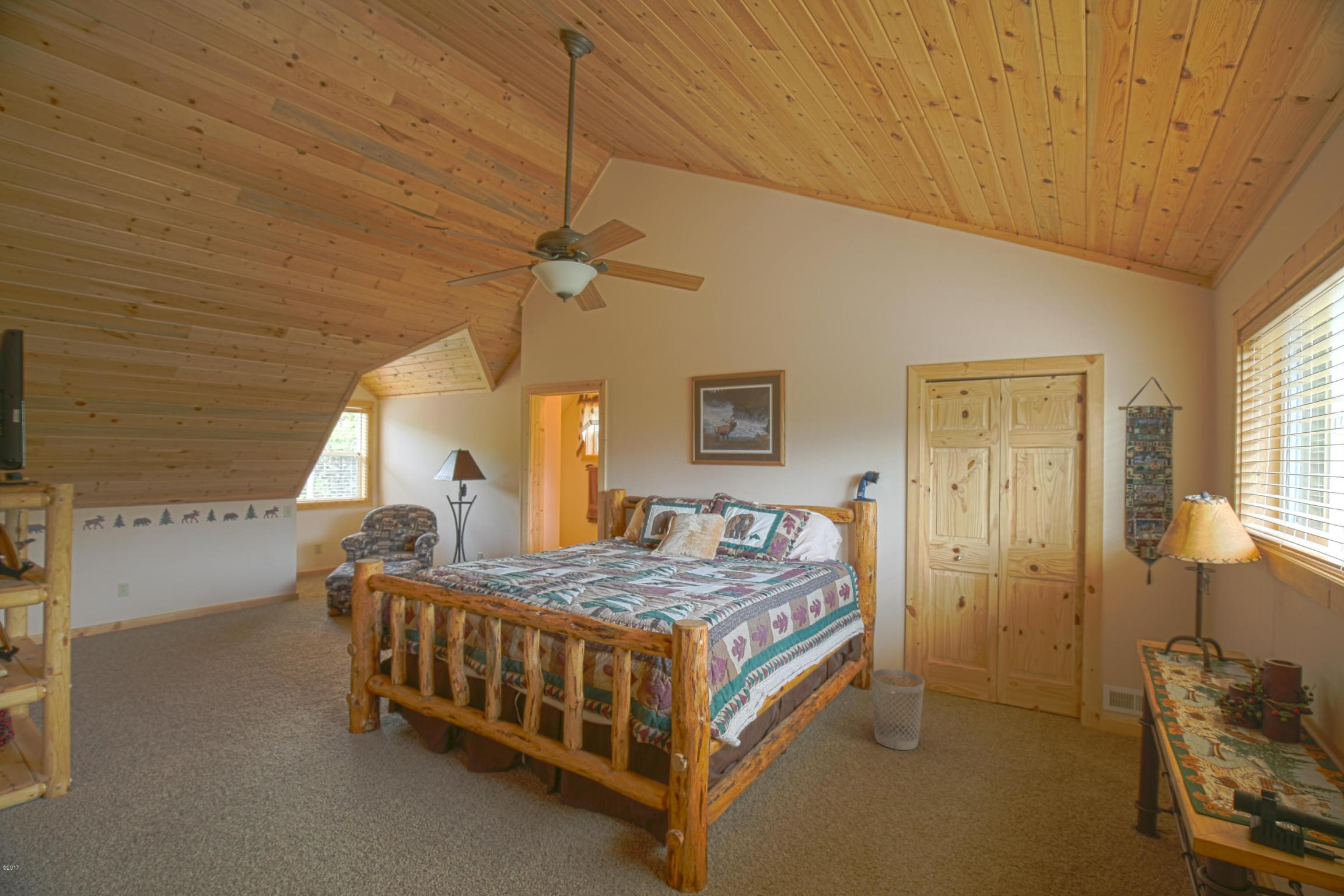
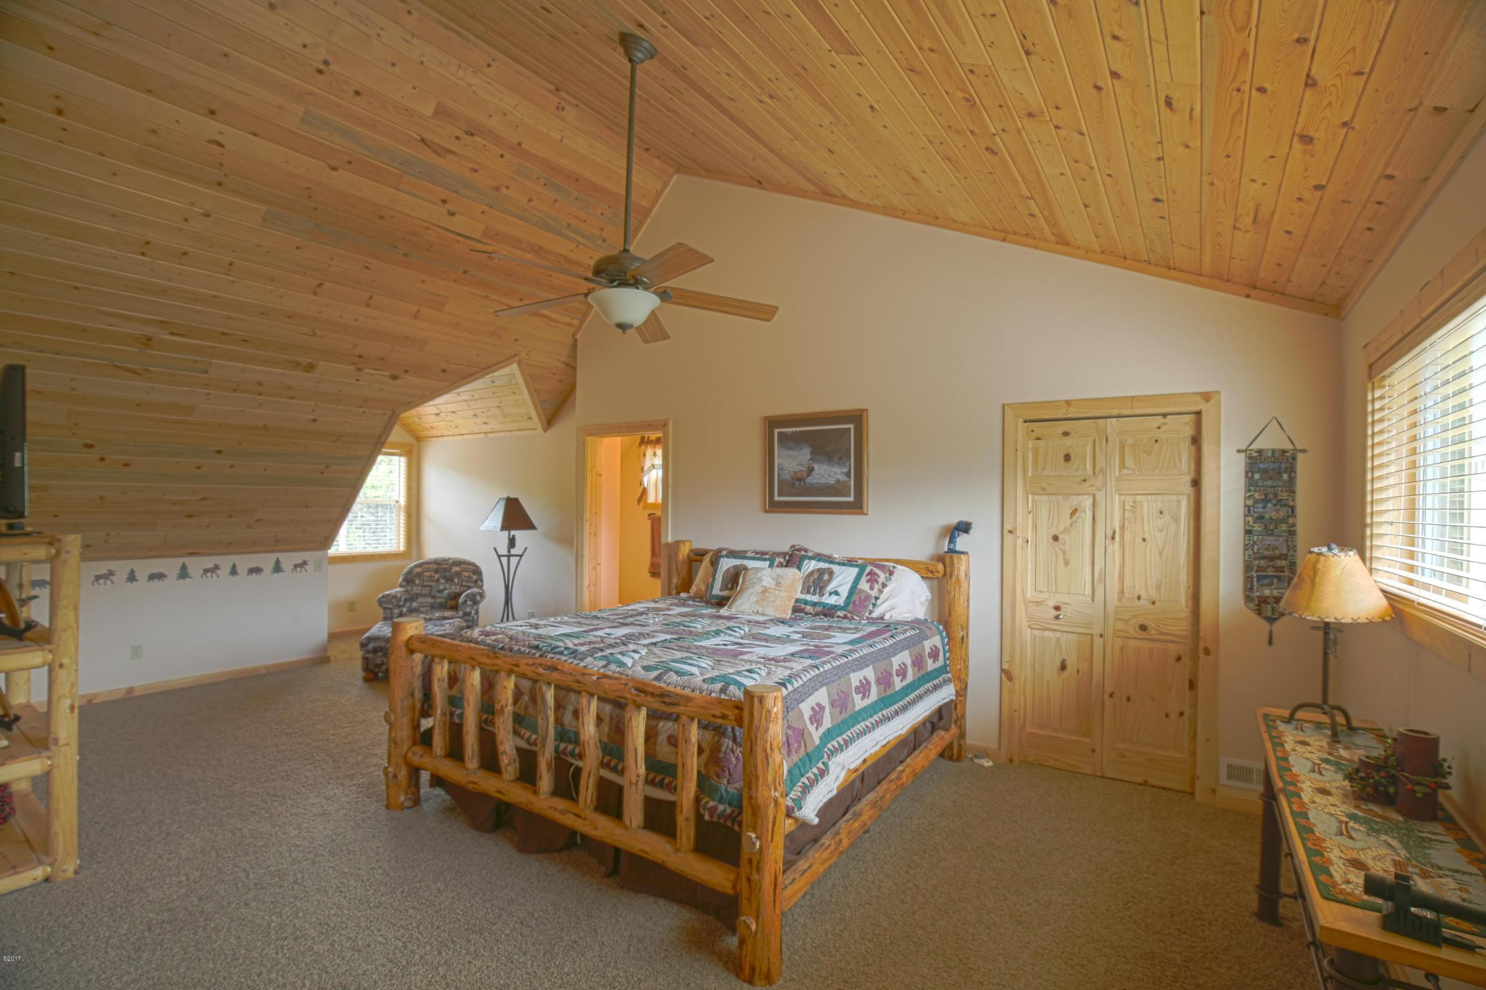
- wastebasket [870,669,925,751]
